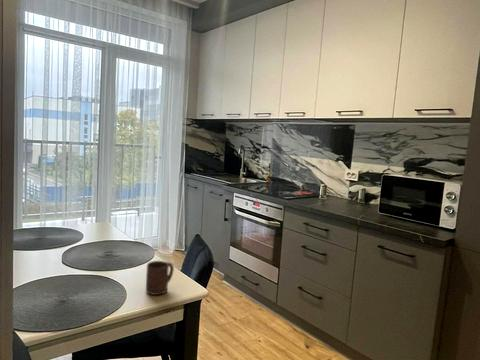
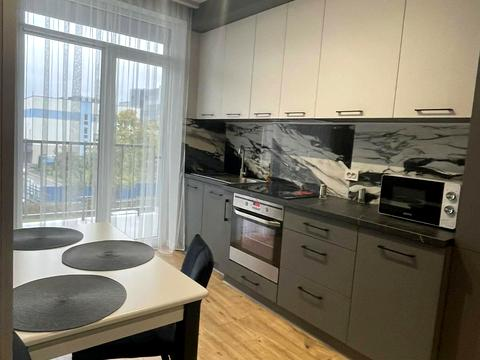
- cup [145,260,175,296]
